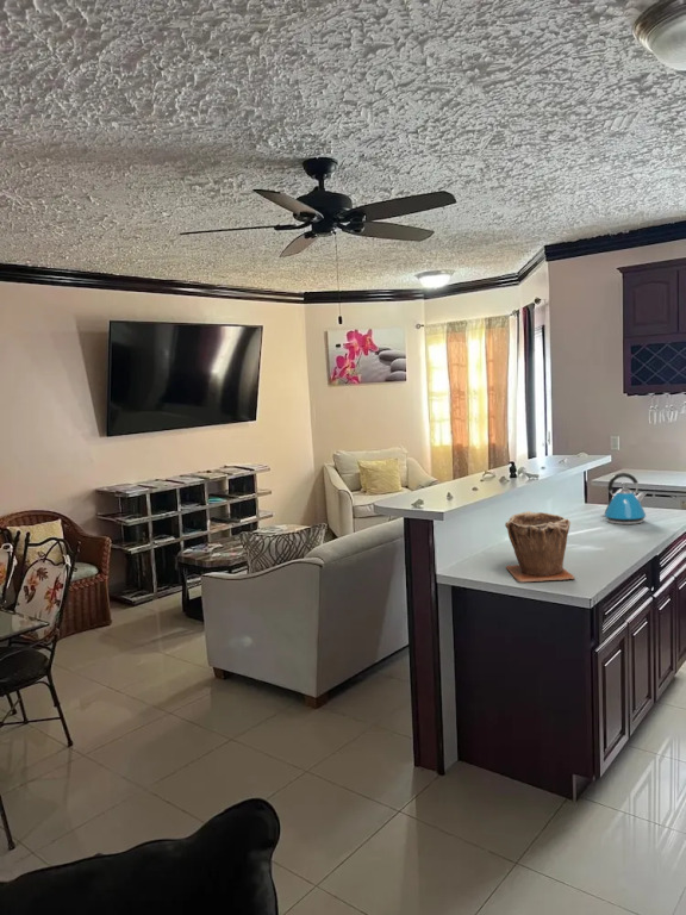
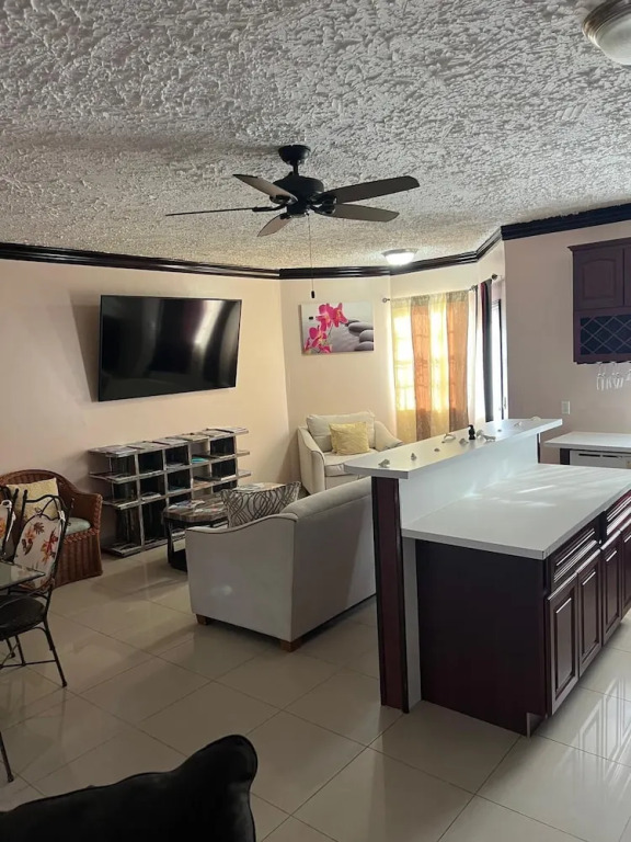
- plant pot [504,510,576,583]
- kettle [599,472,647,525]
